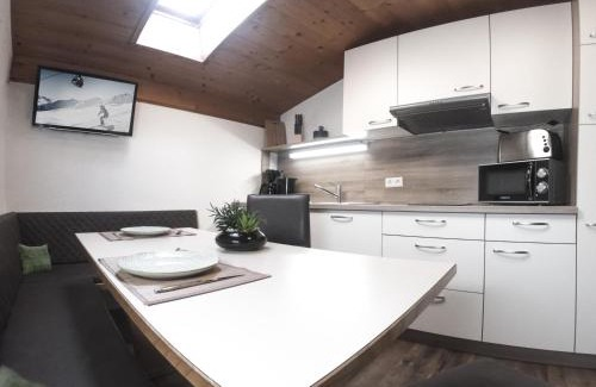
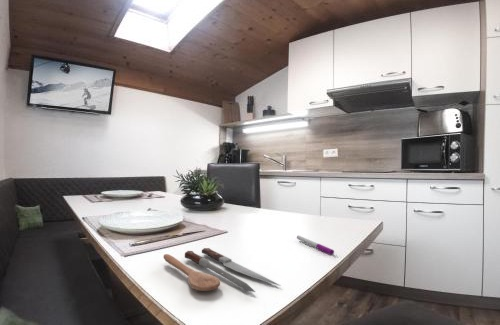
+ pen [296,235,335,256]
+ spoon [163,247,282,293]
